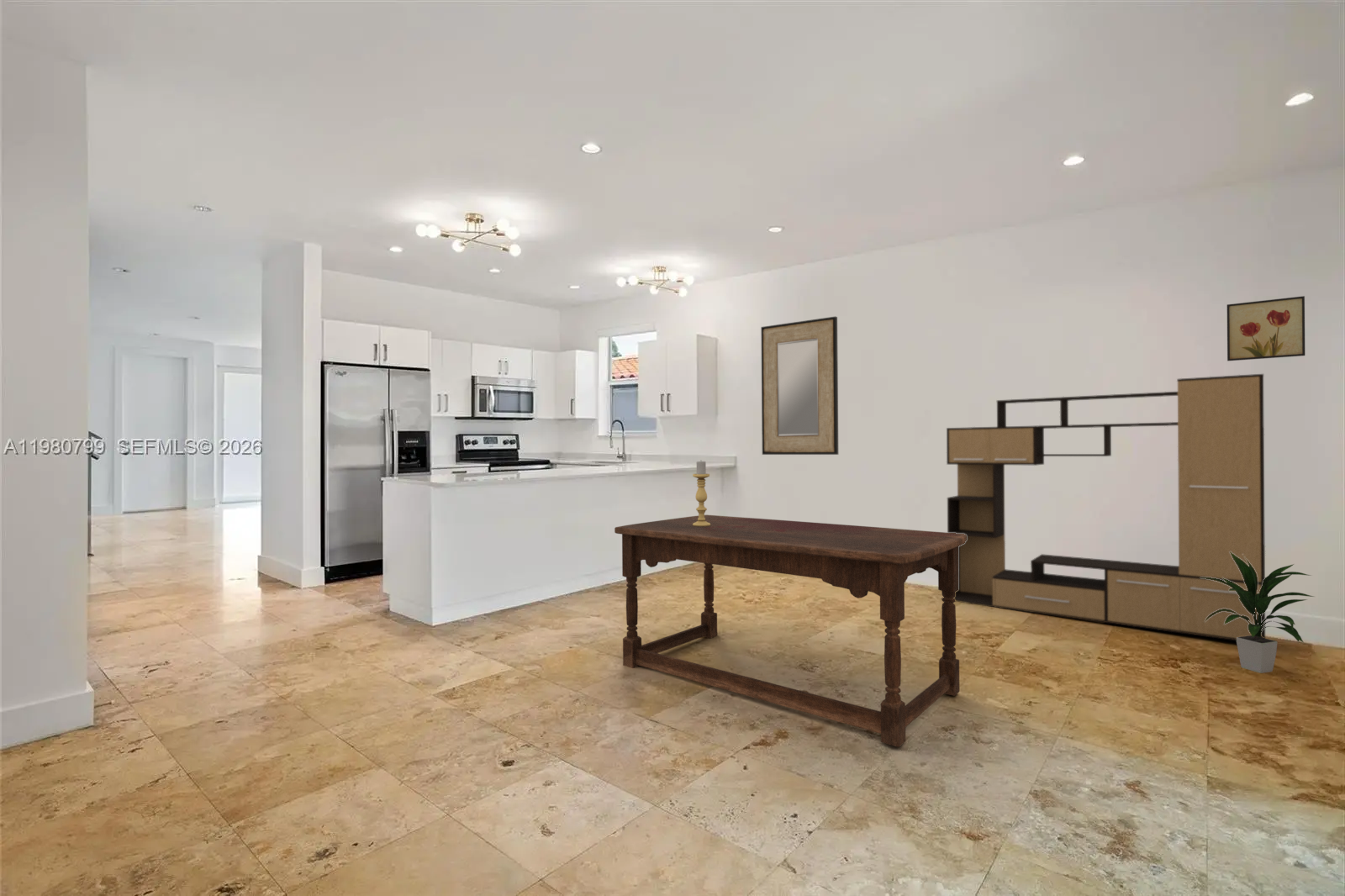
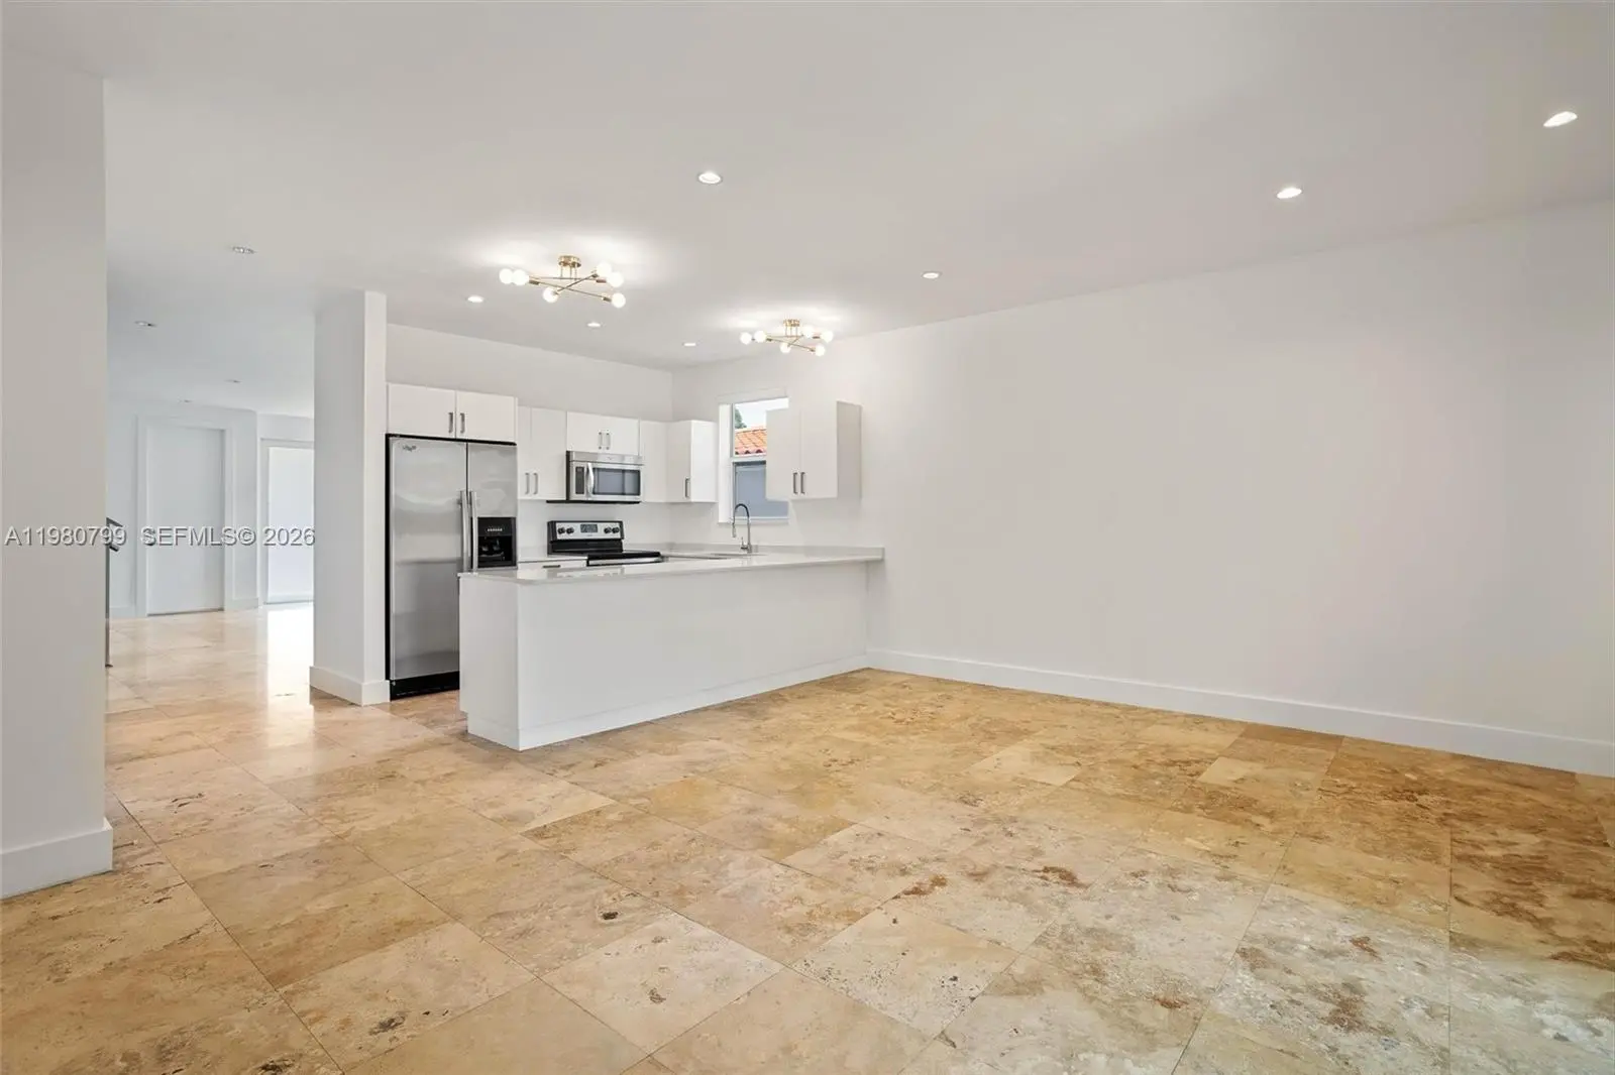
- home mirror [760,316,839,456]
- indoor plant [1200,551,1315,674]
- candle holder [692,461,710,526]
- dining table [614,514,967,748]
- wall art [1226,295,1306,361]
- media console [941,373,1266,641]
